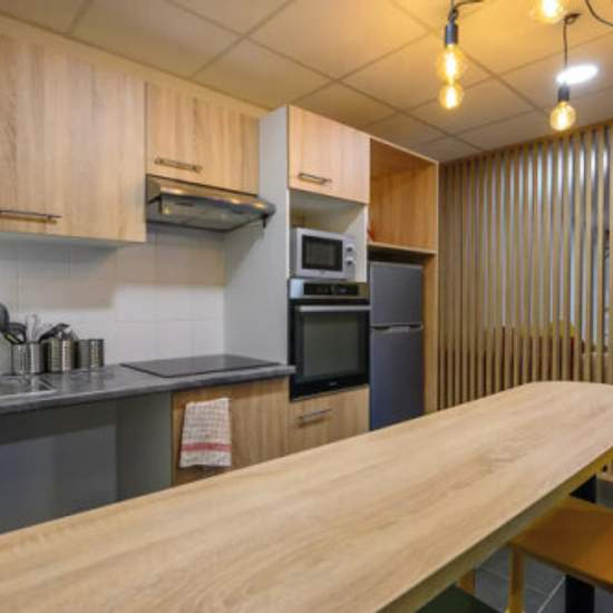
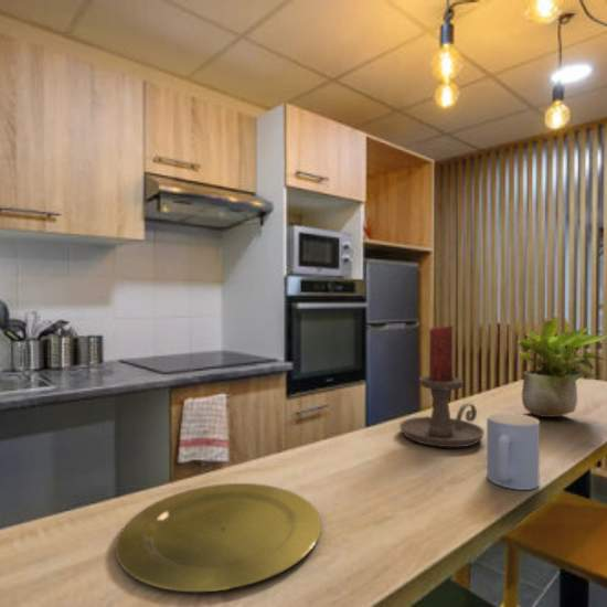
+ potted plant [517,318,607,418]
+ mug [486,412,541,491]
+ plate [115,482,322,593]
+ candle holder [398,324,486,448]
